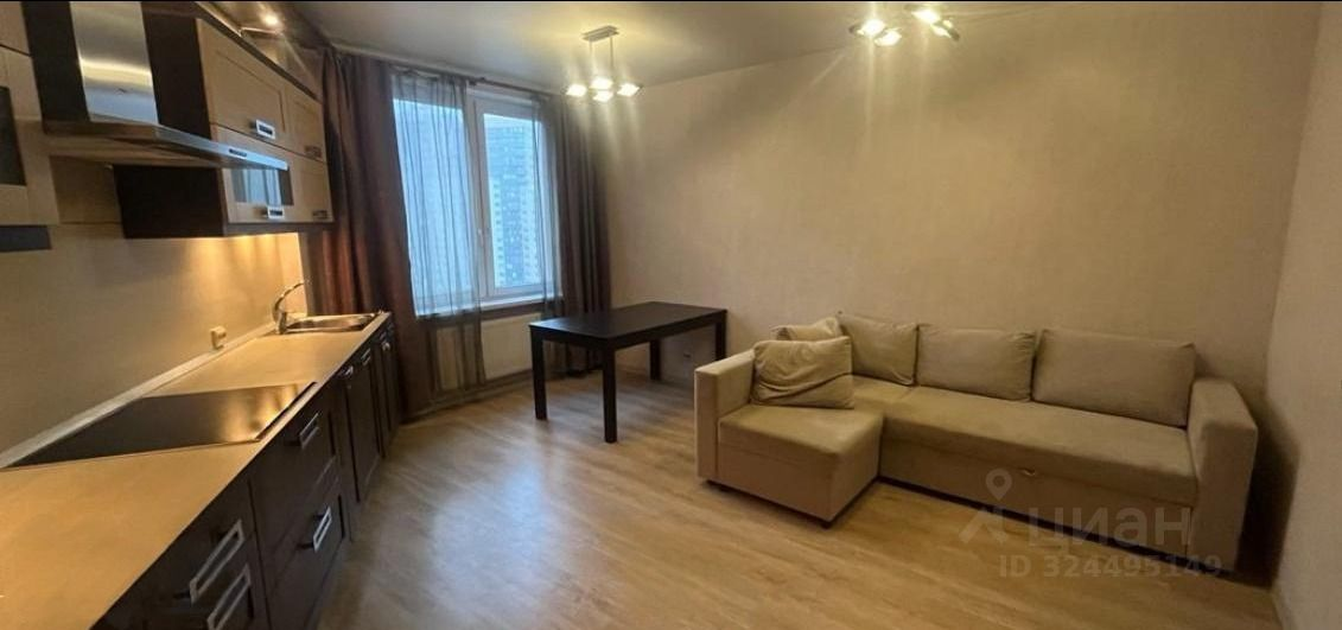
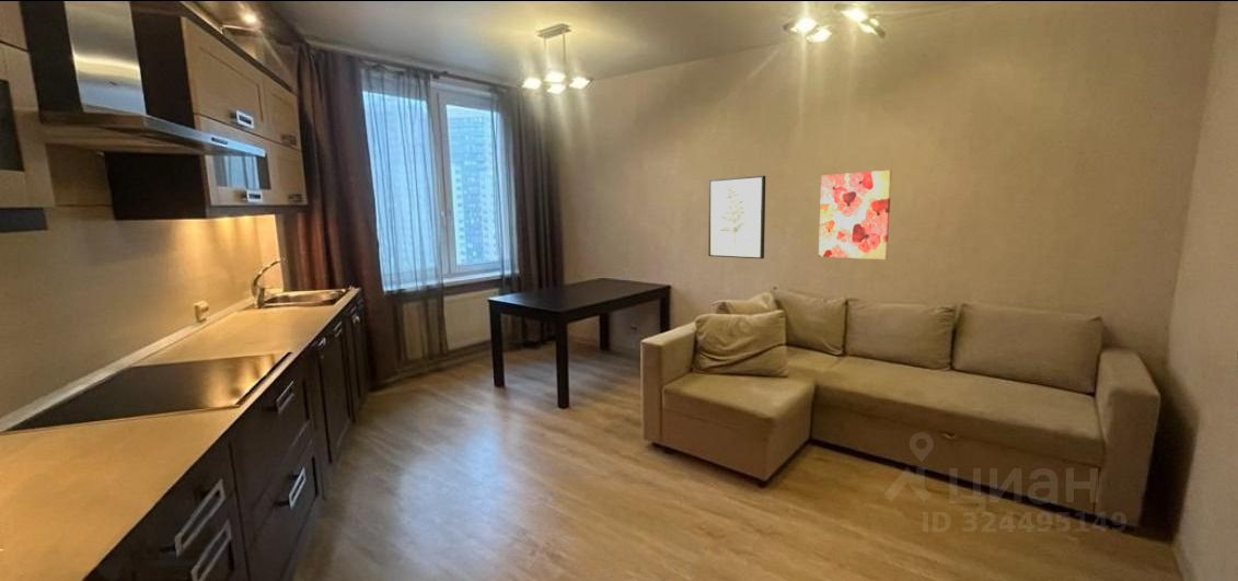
+ wall art [818,170,893,260]
+ wall art [707,175,766,260]
